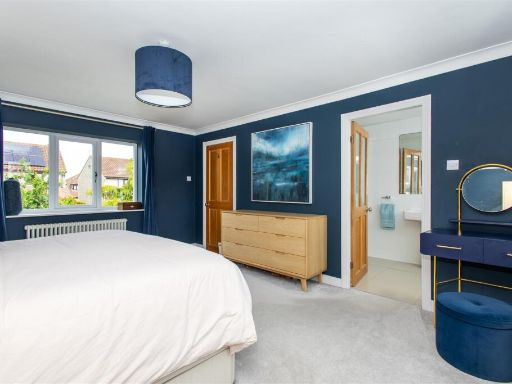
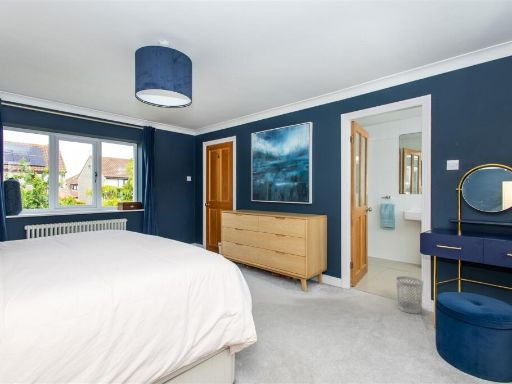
+ wastebasket [395,275,424,315]
